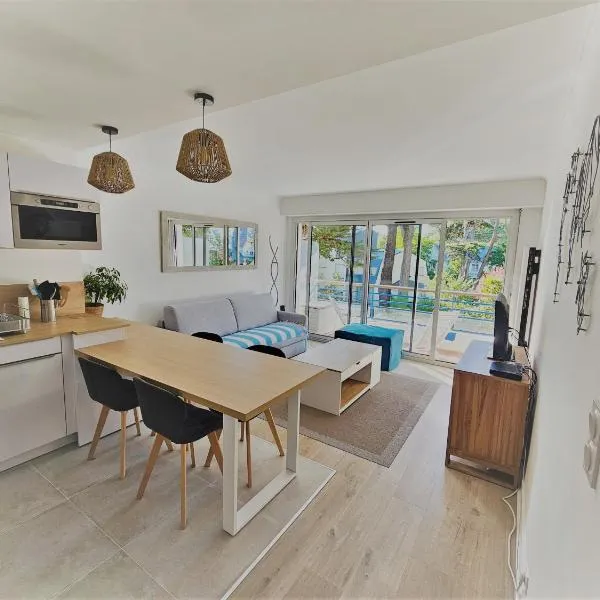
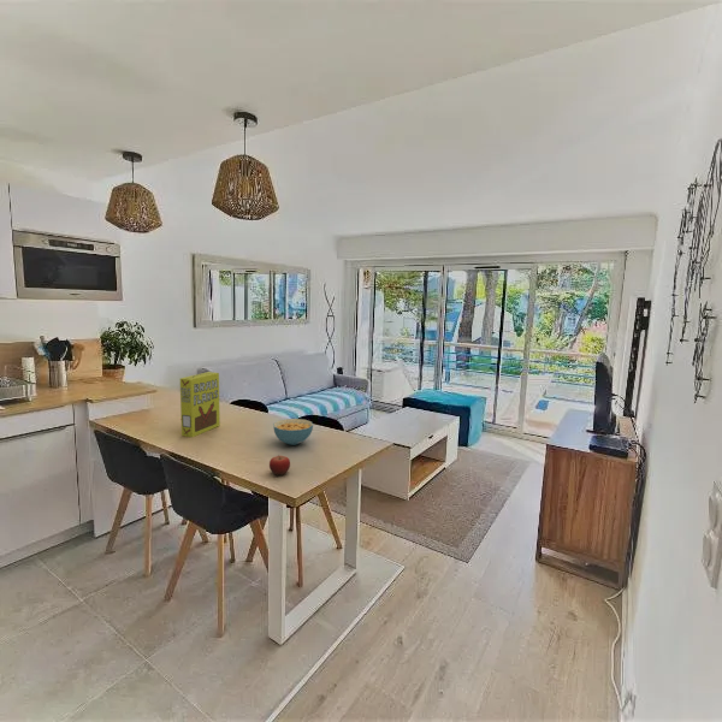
+ cereal box [179,371,221,438]
+ cereal bowl [272,418,314,446]
+ fruit [268,454,291,477]
